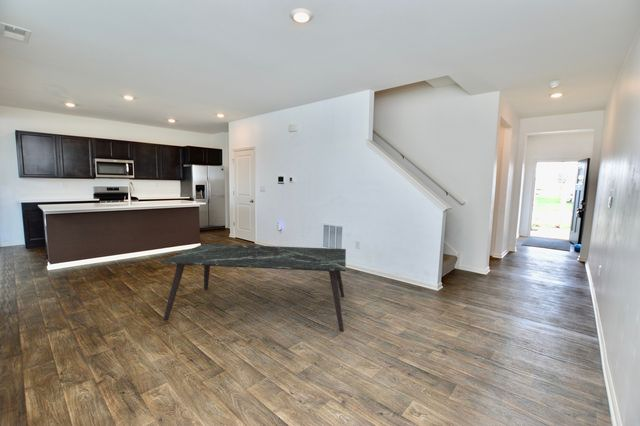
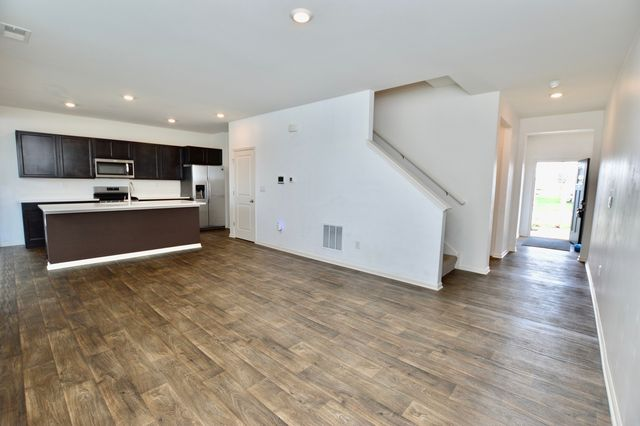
- dining table [160,243,347,332]
